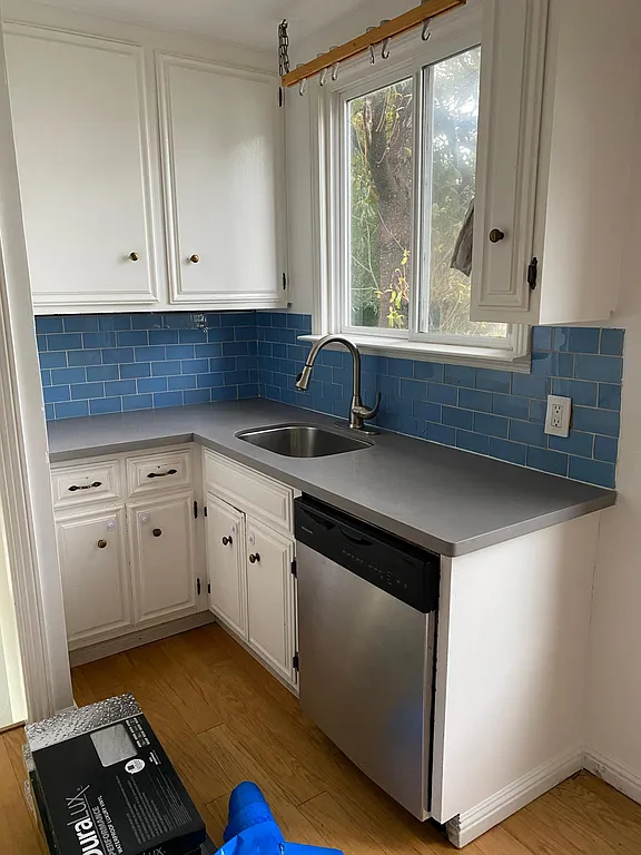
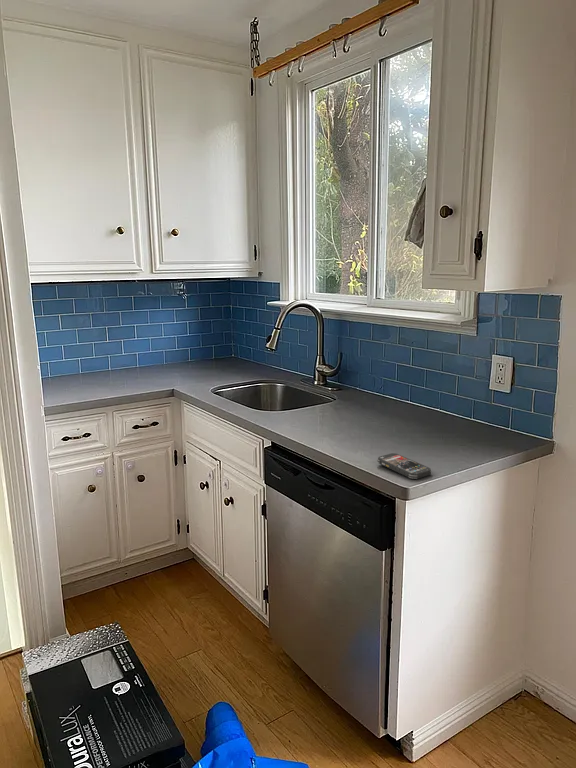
+ smartphone [376,452,432,480]
